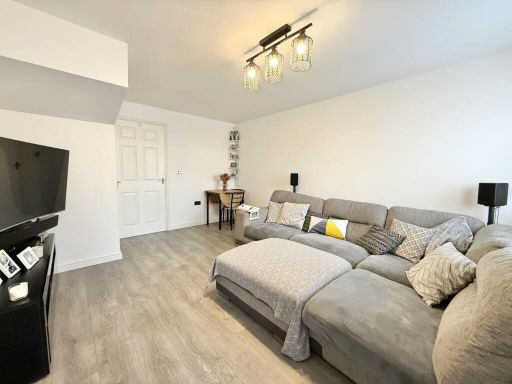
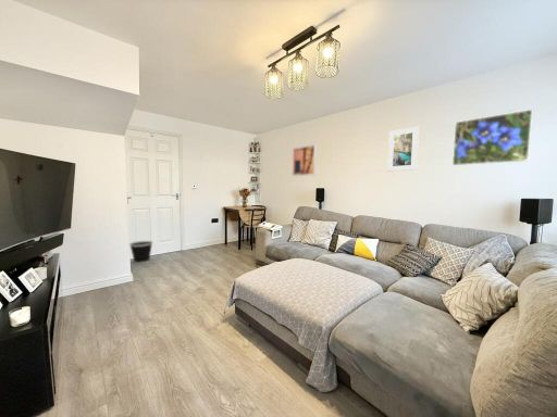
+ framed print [386,126,420,173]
+ wall art [292,143,318,177]
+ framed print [451,109,533,166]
+ wastebasket [128,240,153,265]
